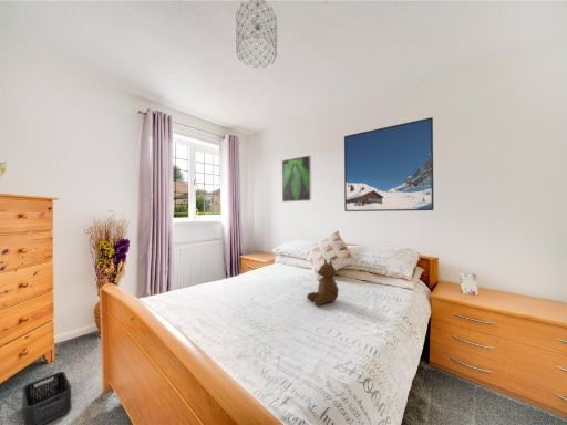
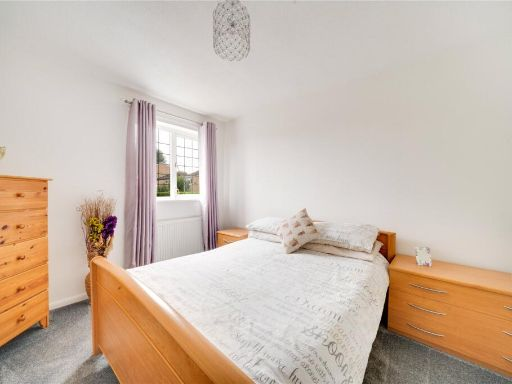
- teddy bear [306,258,340,307]
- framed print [343,116,435,212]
- storage bin [21,371,72,425]
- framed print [281,154,312,203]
